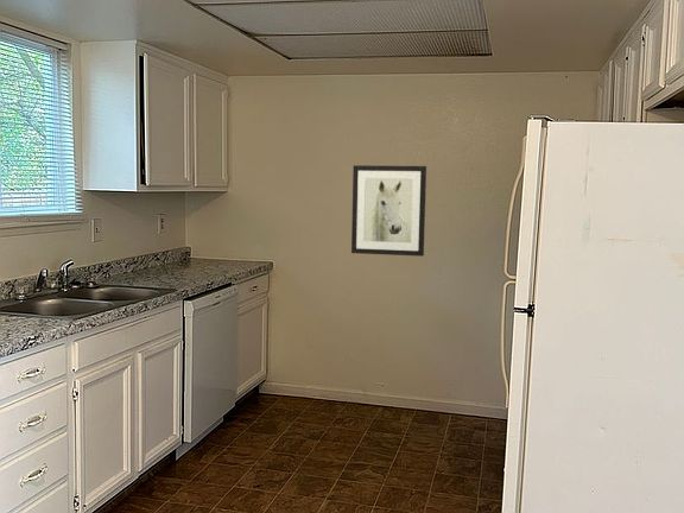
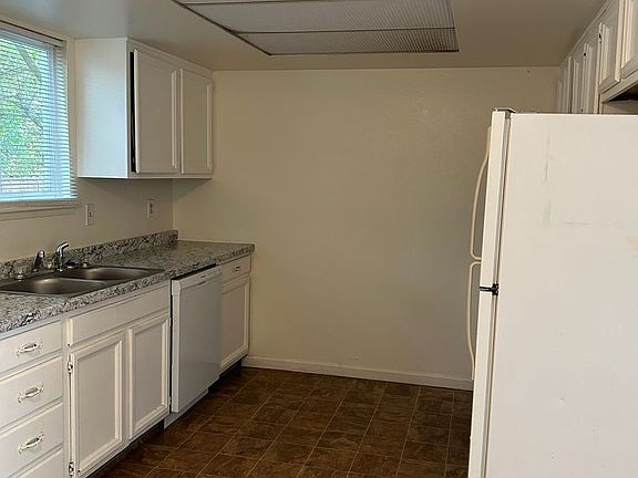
- wall art [350,164,428,258]
